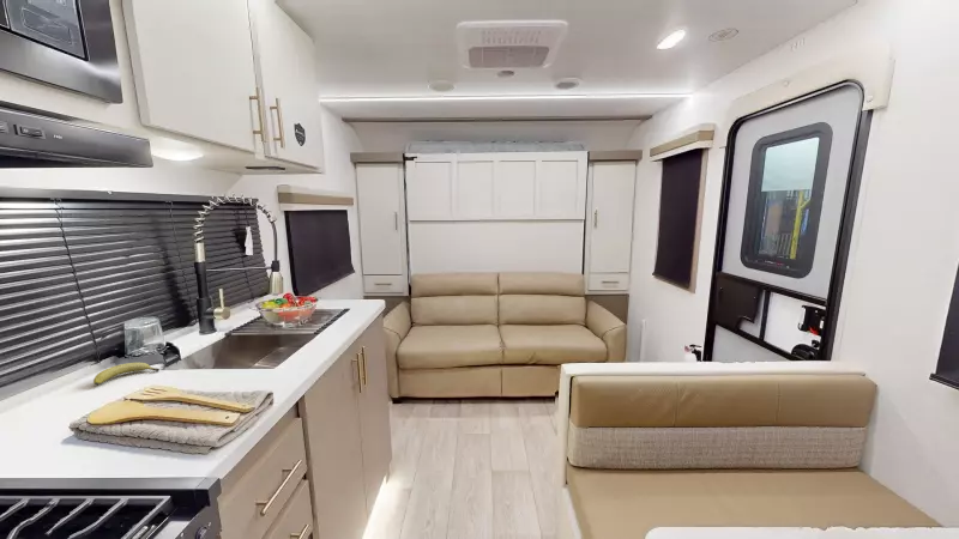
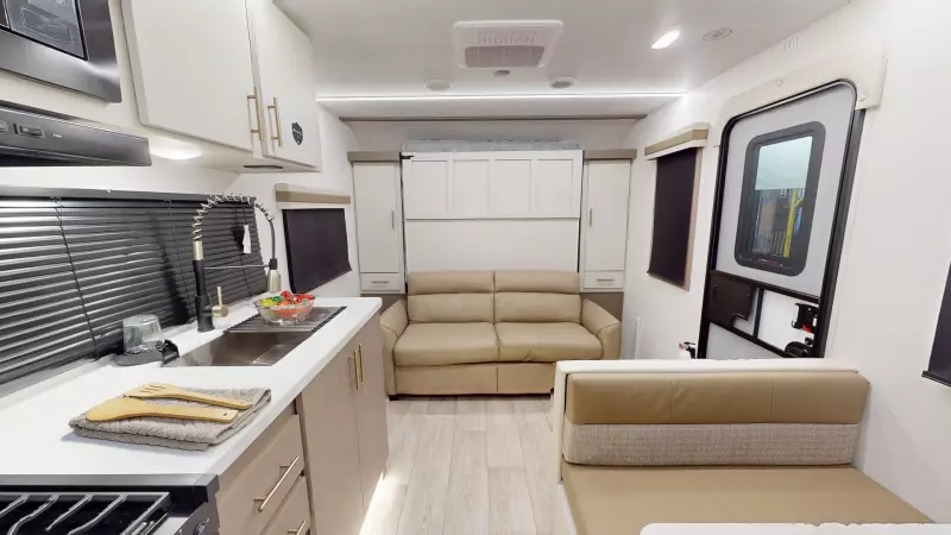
- fruit [92,362,161,386]
